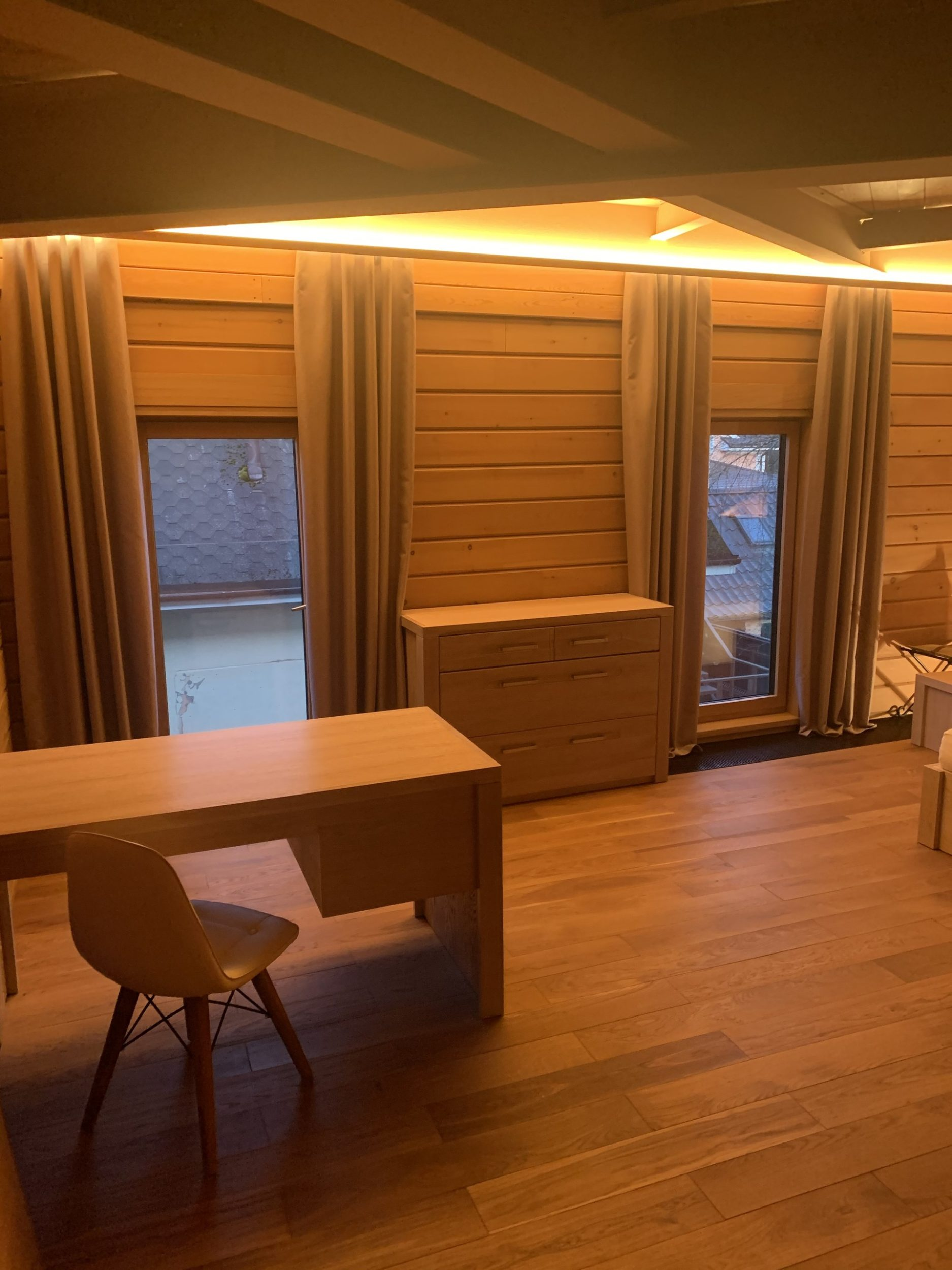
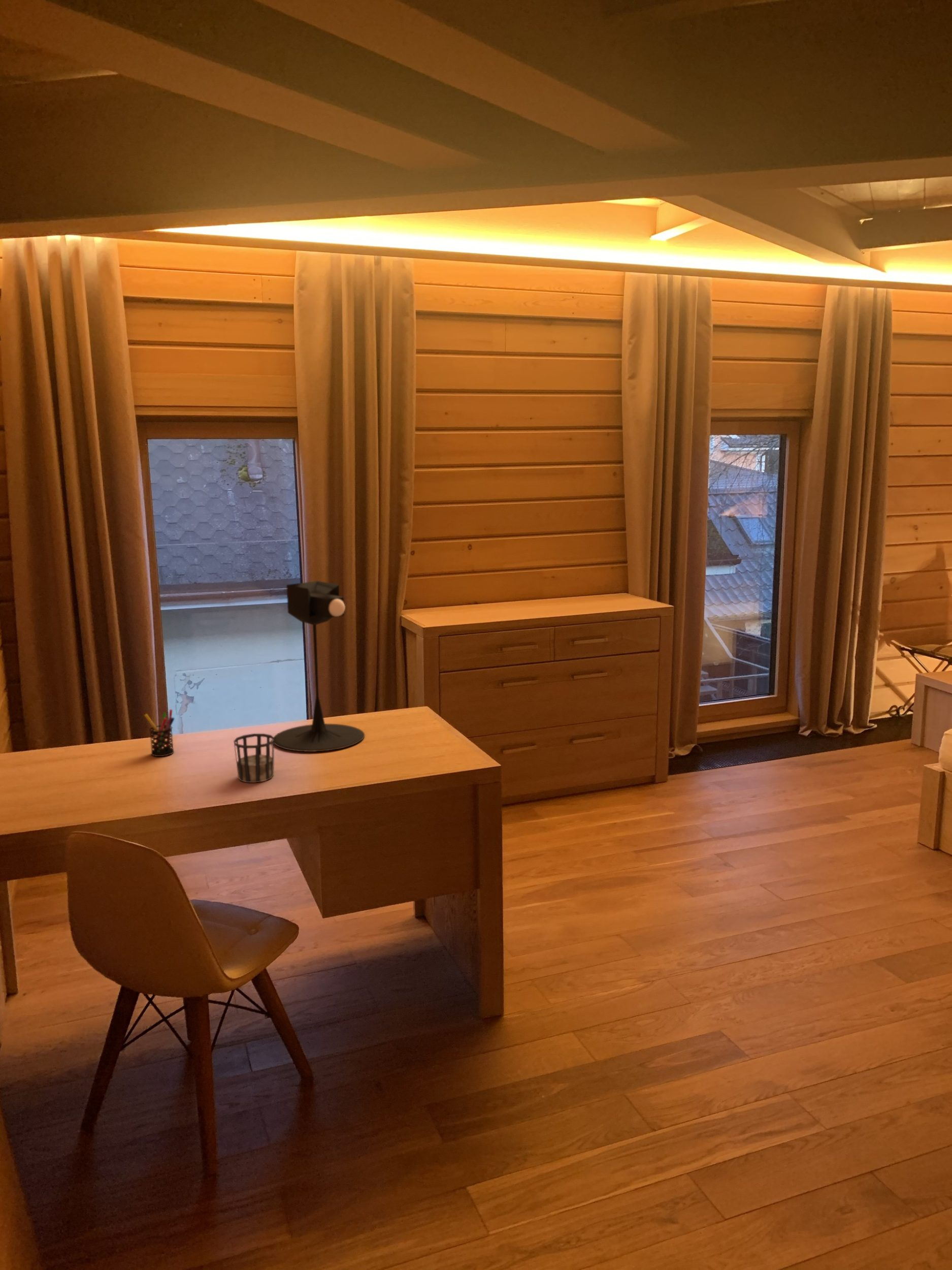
+ pen holder [144,709,175,757]
+ desk lamp [274,581,365,752]
+ cup [233,733,274,783]
